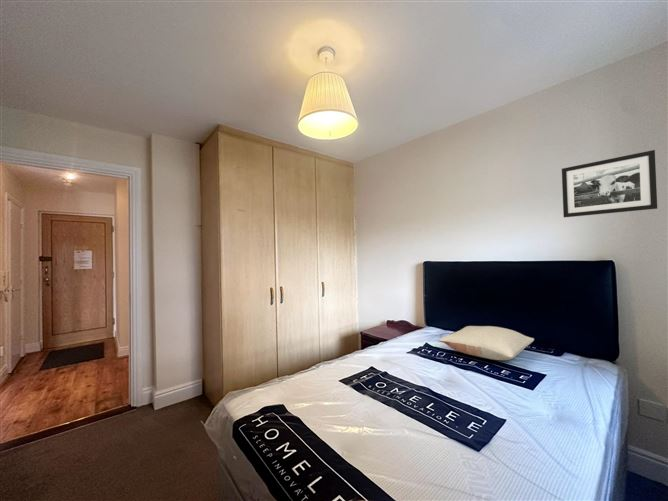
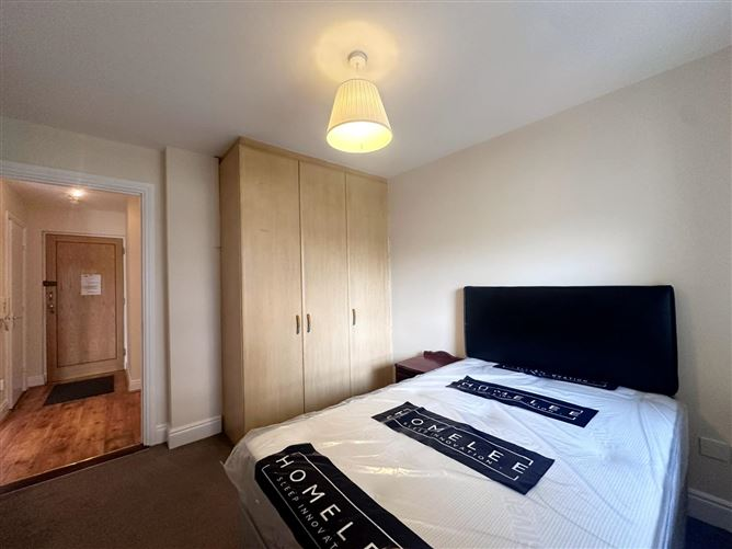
- pillow [437,325,535,361]
- picture frame [561,149,658,218]
